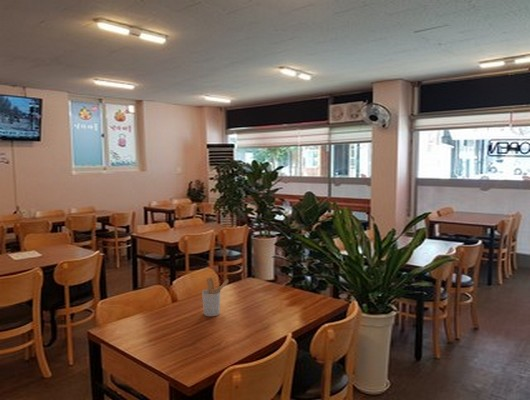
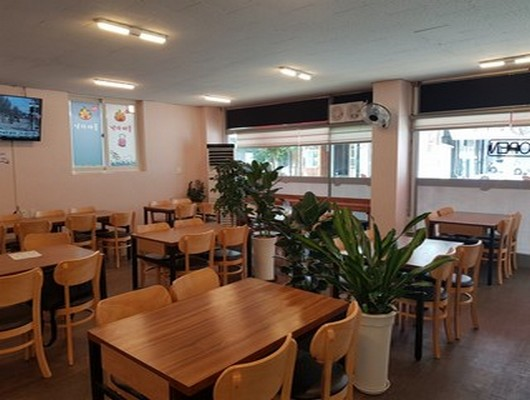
- utensil holder [201,277,229,317]
